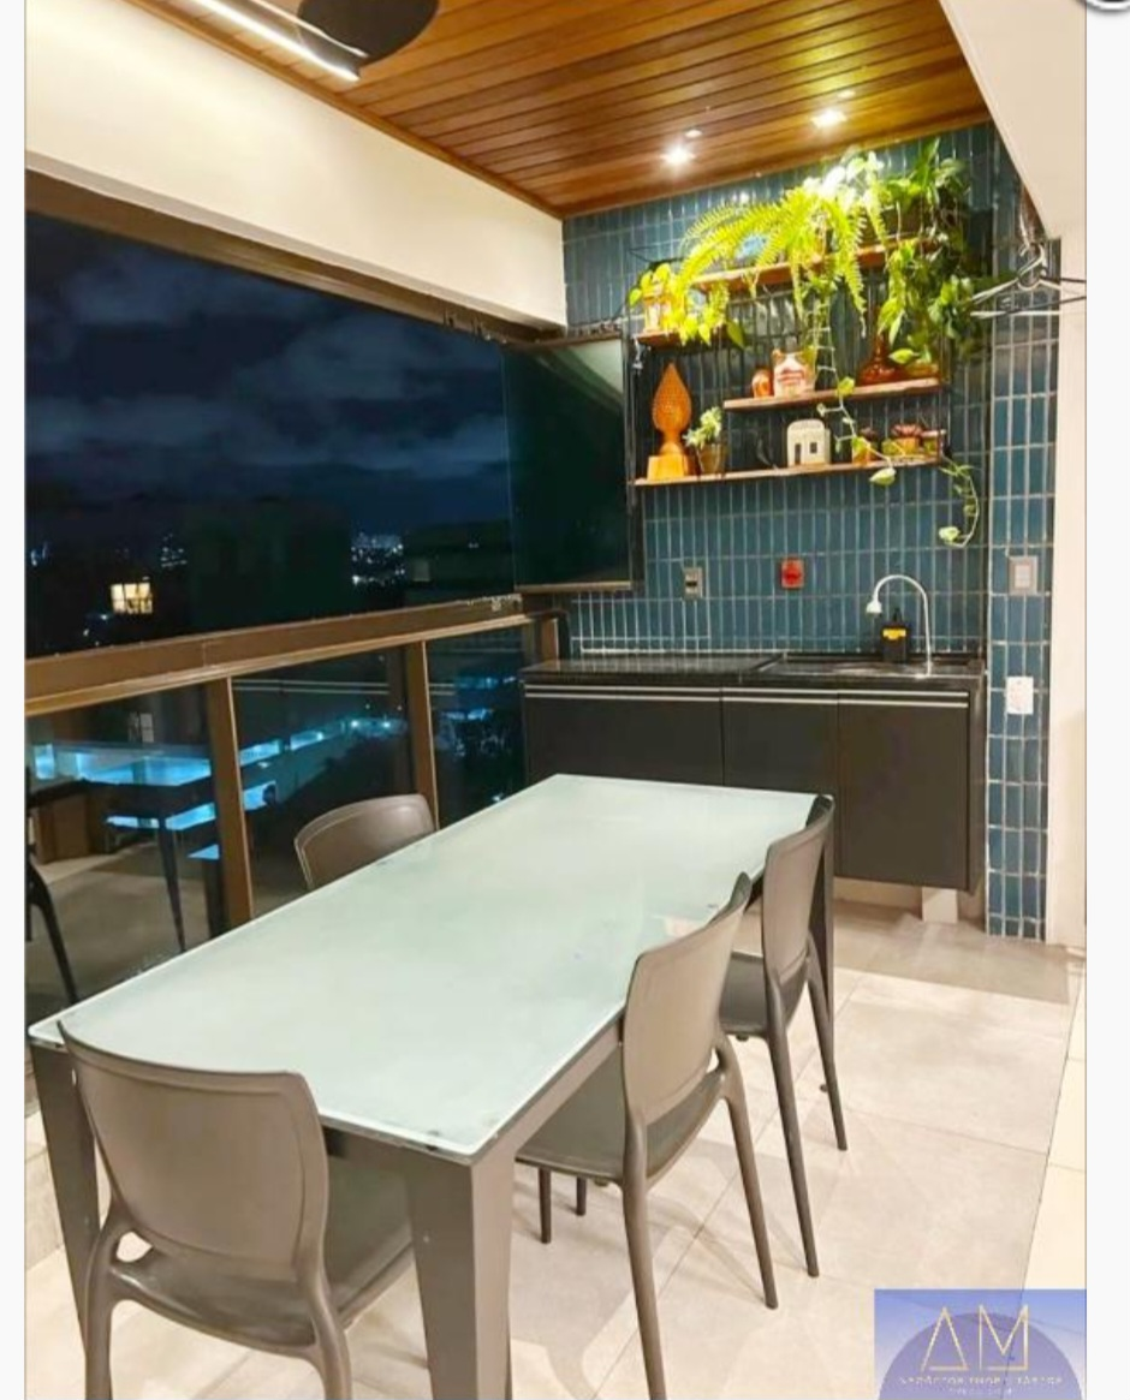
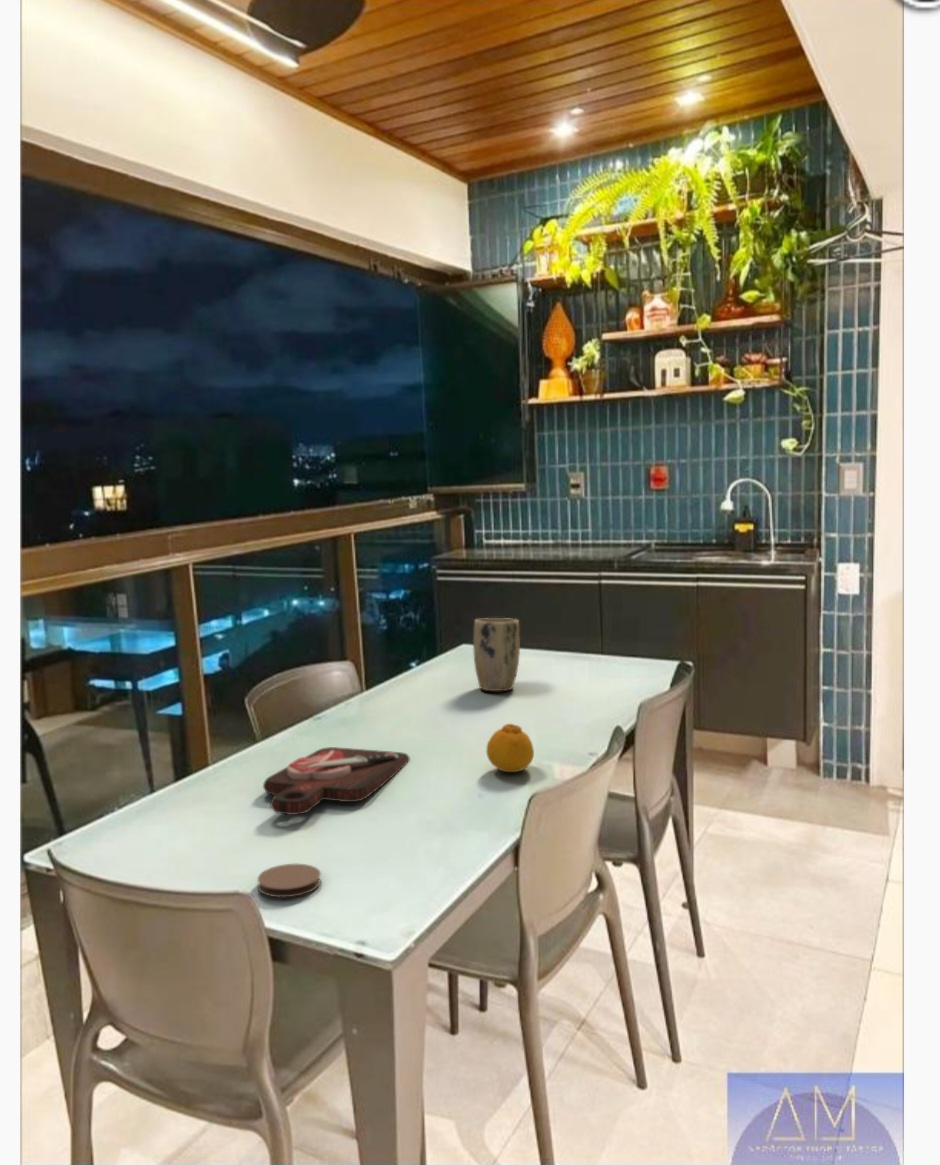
+ fruit [485,723,535,773]
+ coaster [257,863,322,898]
+ plant pot [472,617,521,692]
+ cutting board [262,746,411,816]
